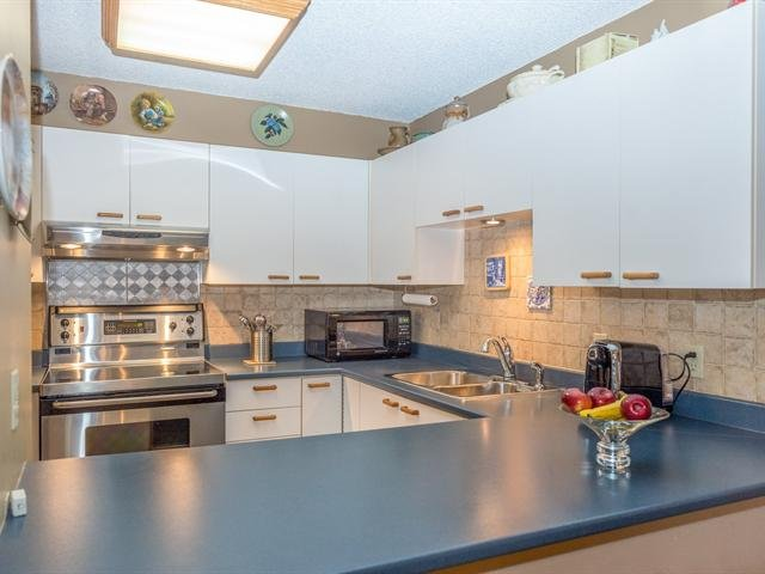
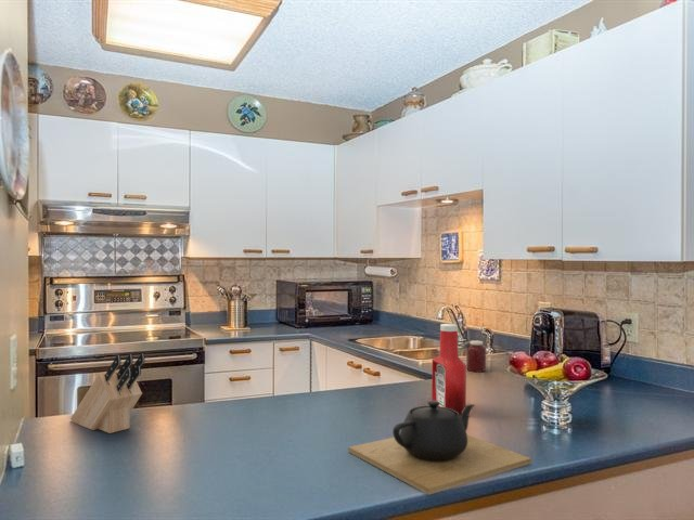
+ jar [458,339,487,374]
+ soap bottle [430,323,467,416]
+ knife block [69,352,146,434]
+ teapot [347,400,532,496]
